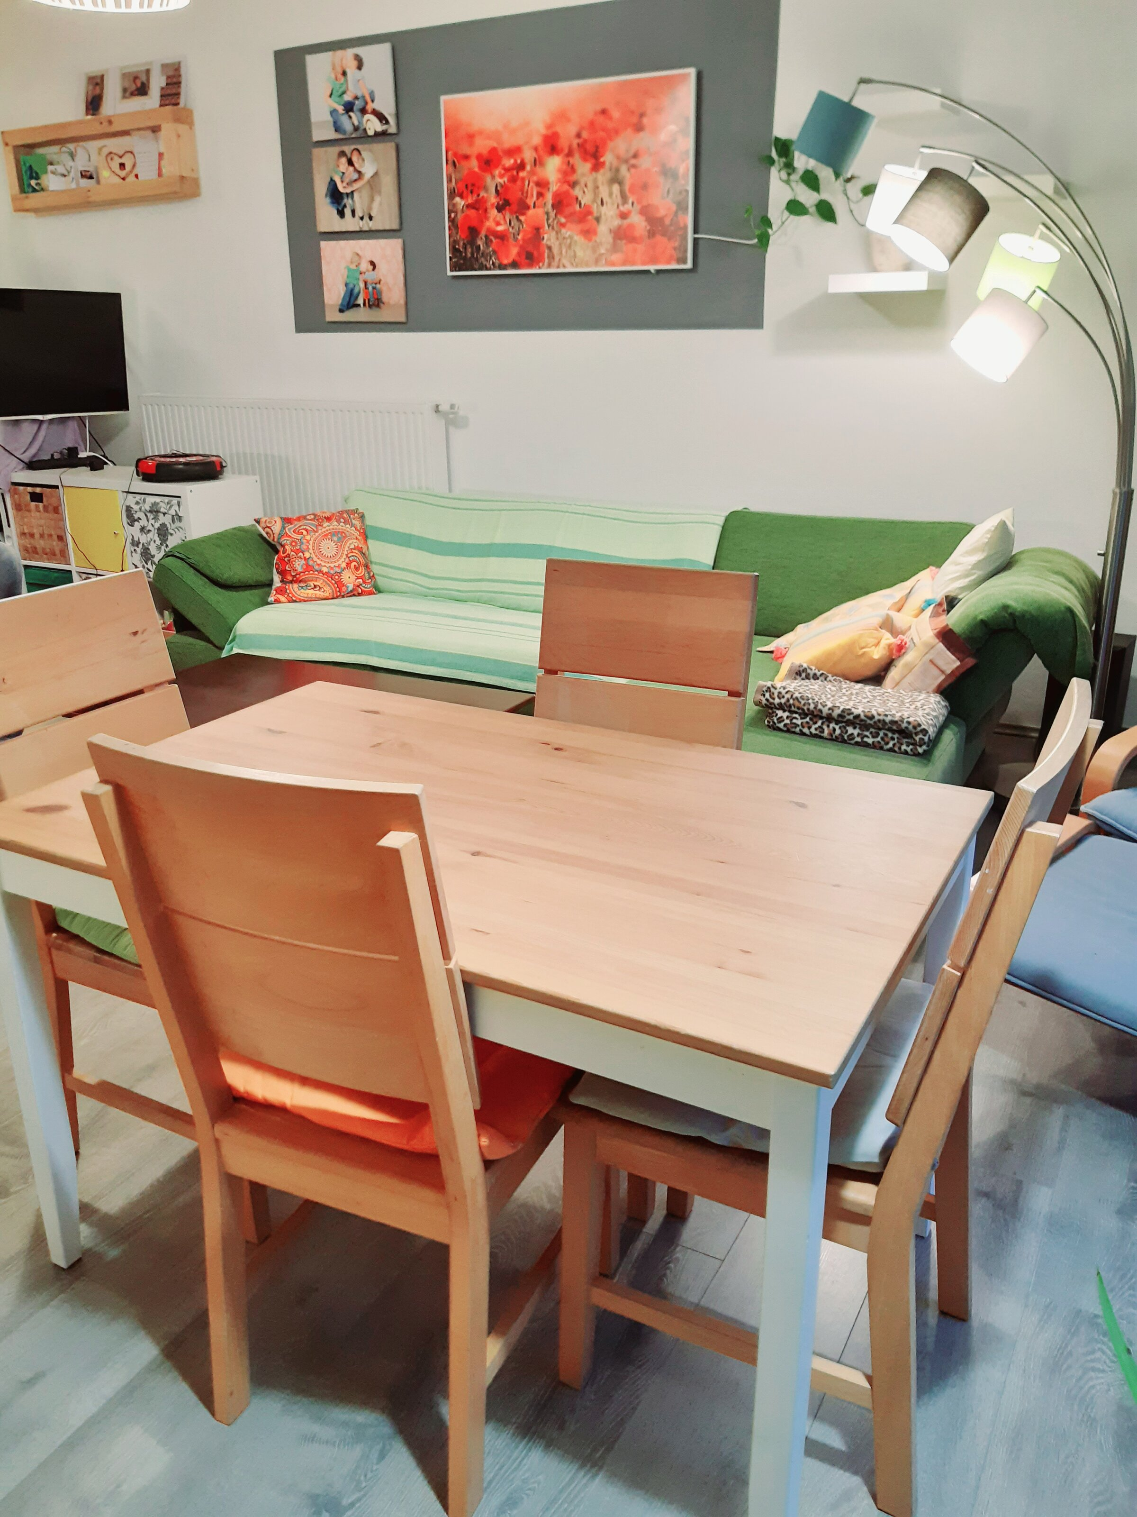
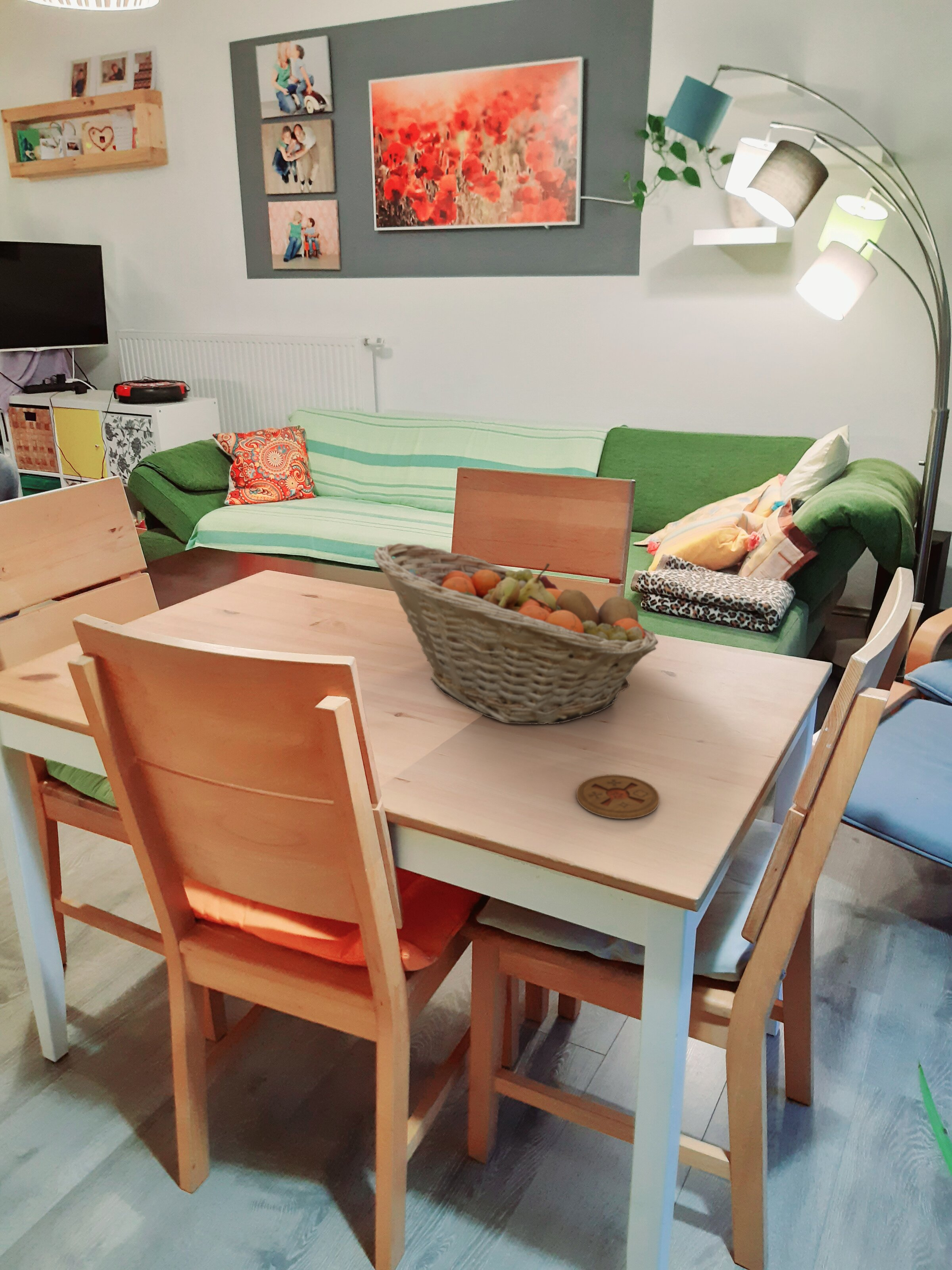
+ fruit basket [373,543,659,725]
+ coaster [576,774,660,820]
